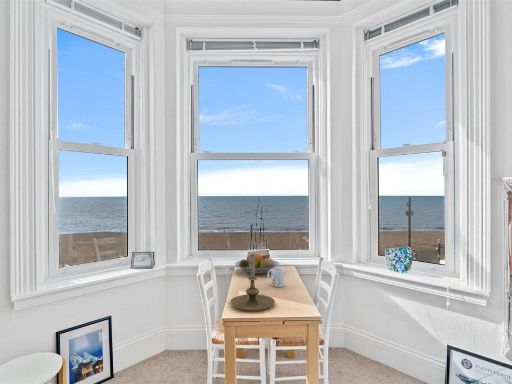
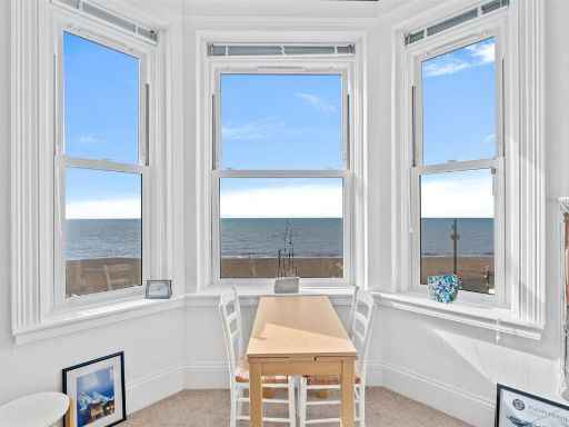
- candle holder [229,253,276,312]
- mug [266,267,285,288]
- fruit bowl [234,252,281,275]
